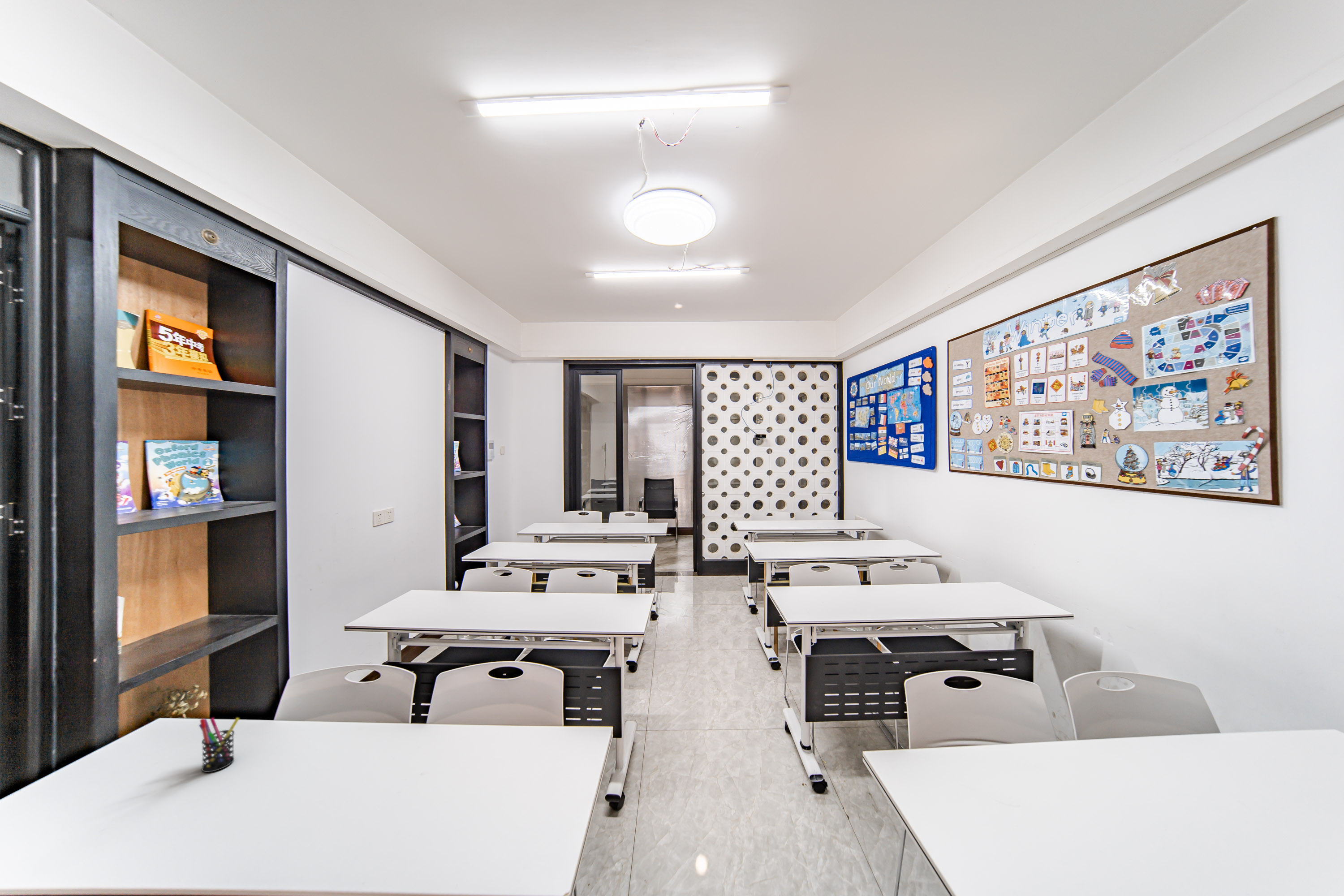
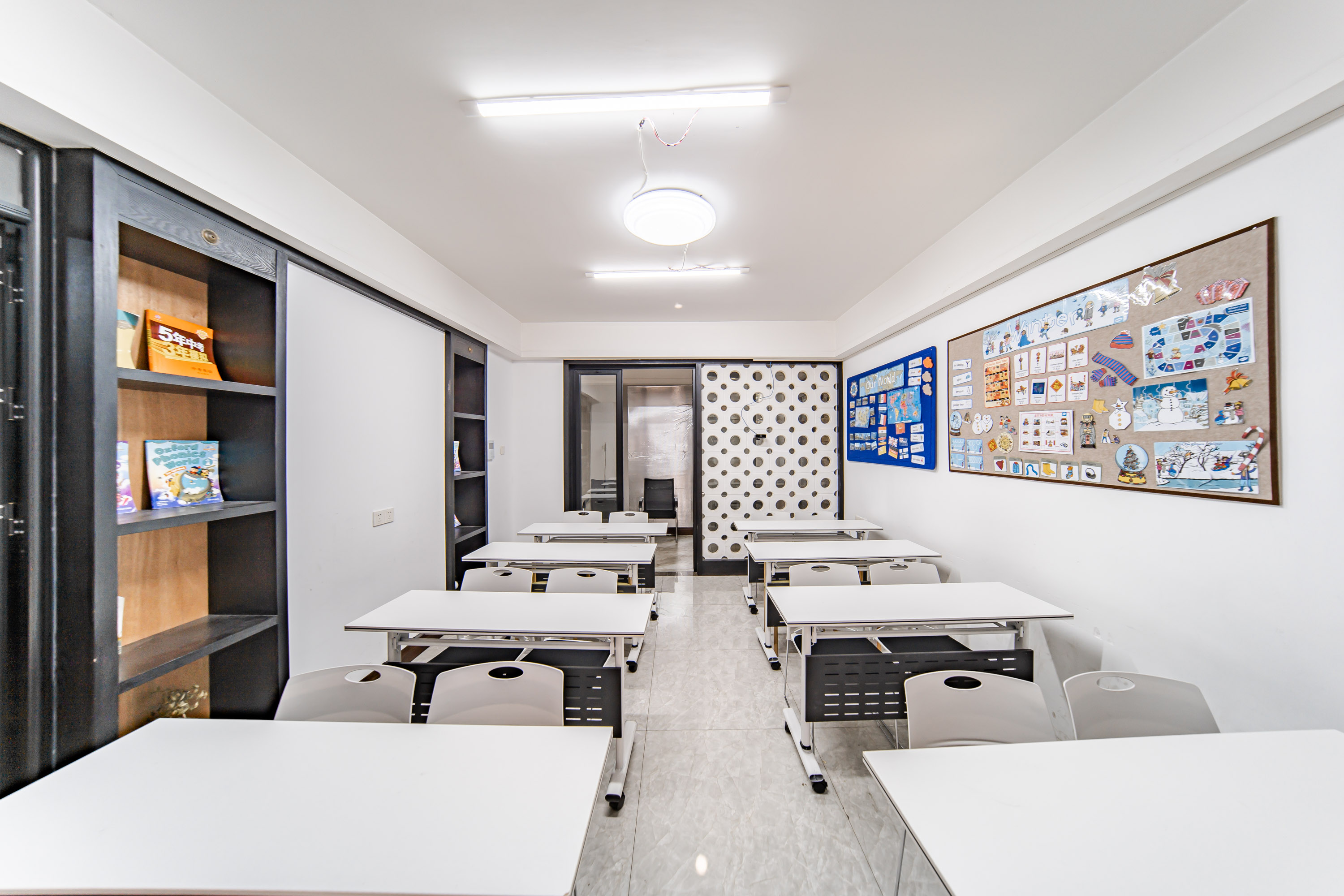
- pen holder [198,717,240,773]
